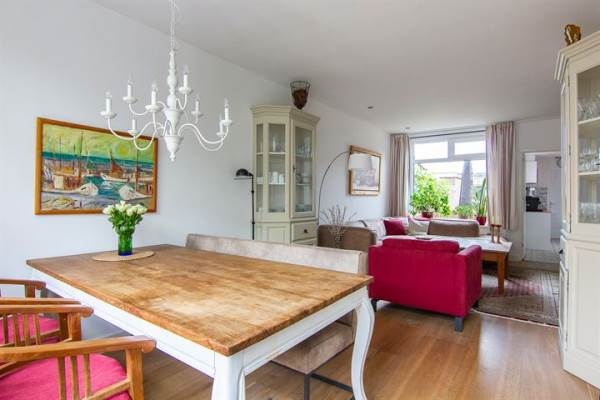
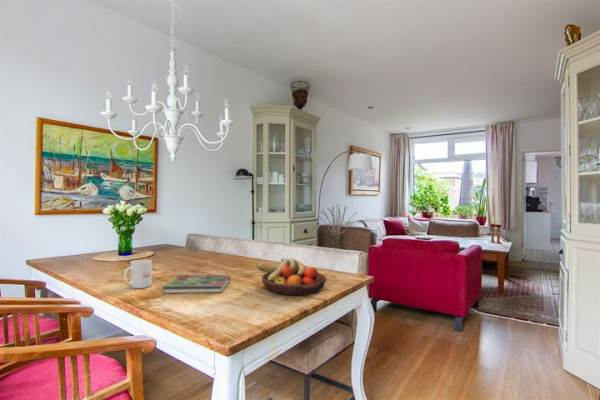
+ book [161,274,231,294]
+ mug [123,259,153,289]
+ fruit bowl [255,257,327,296]
